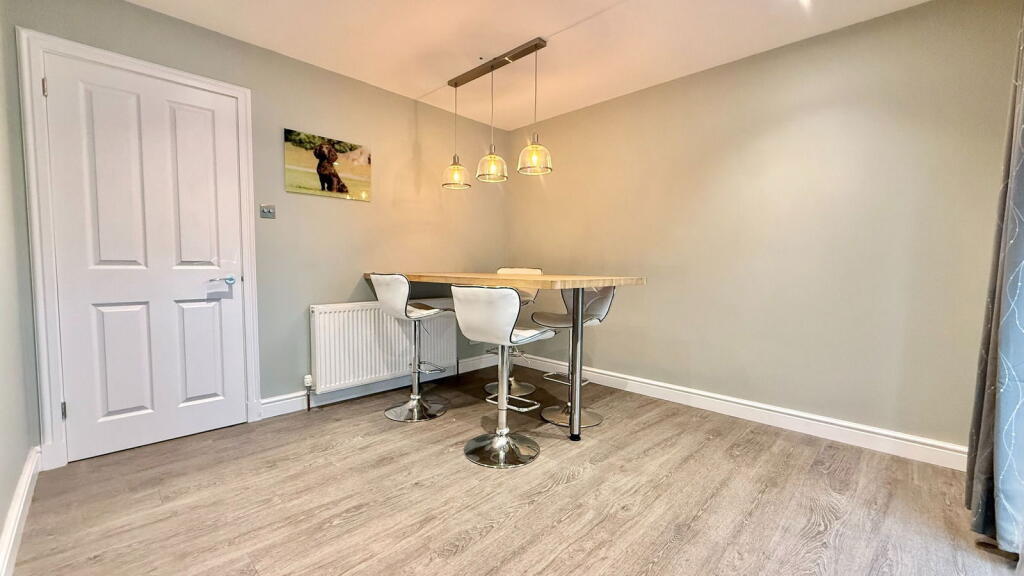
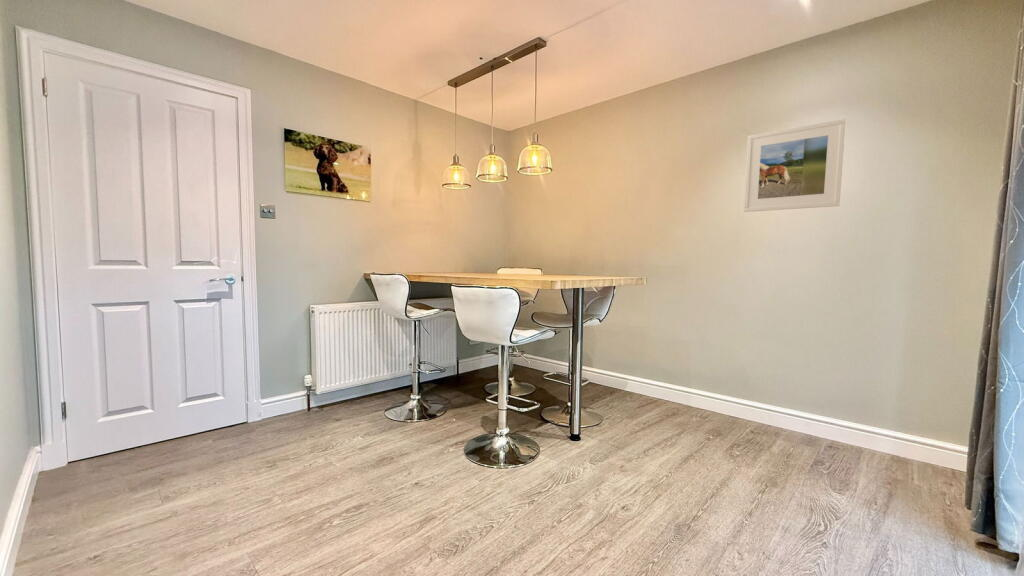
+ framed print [743,118,847,213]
